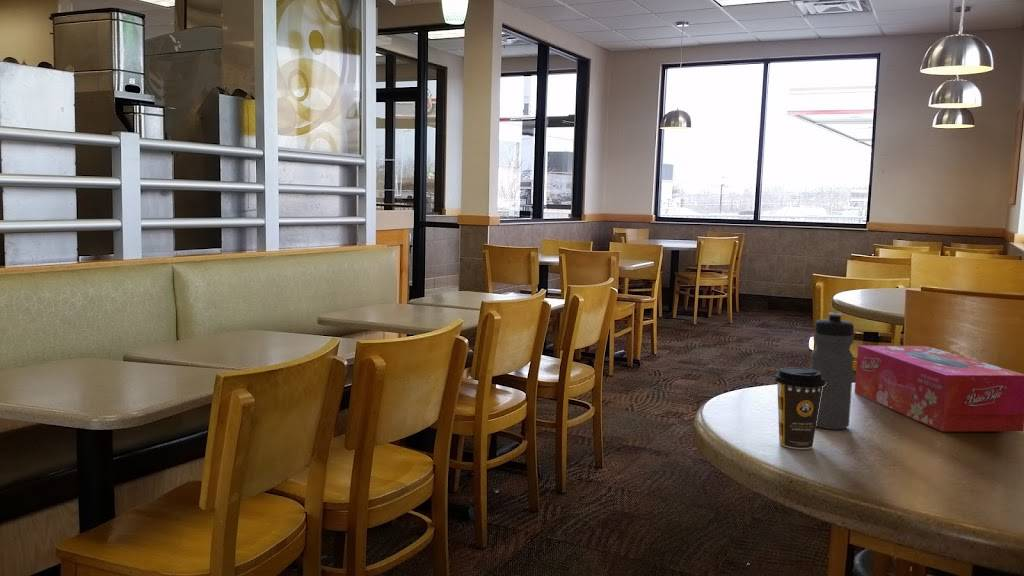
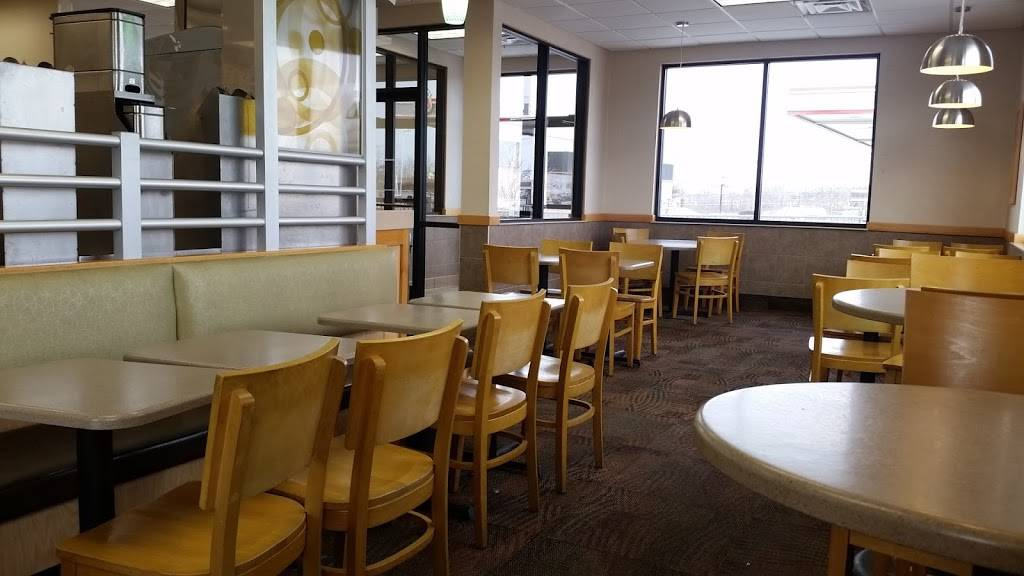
- tissue box [854,345,1024,432]
- coffee cup [773,366,826,450]
- water bottle [809,311,855,430]
